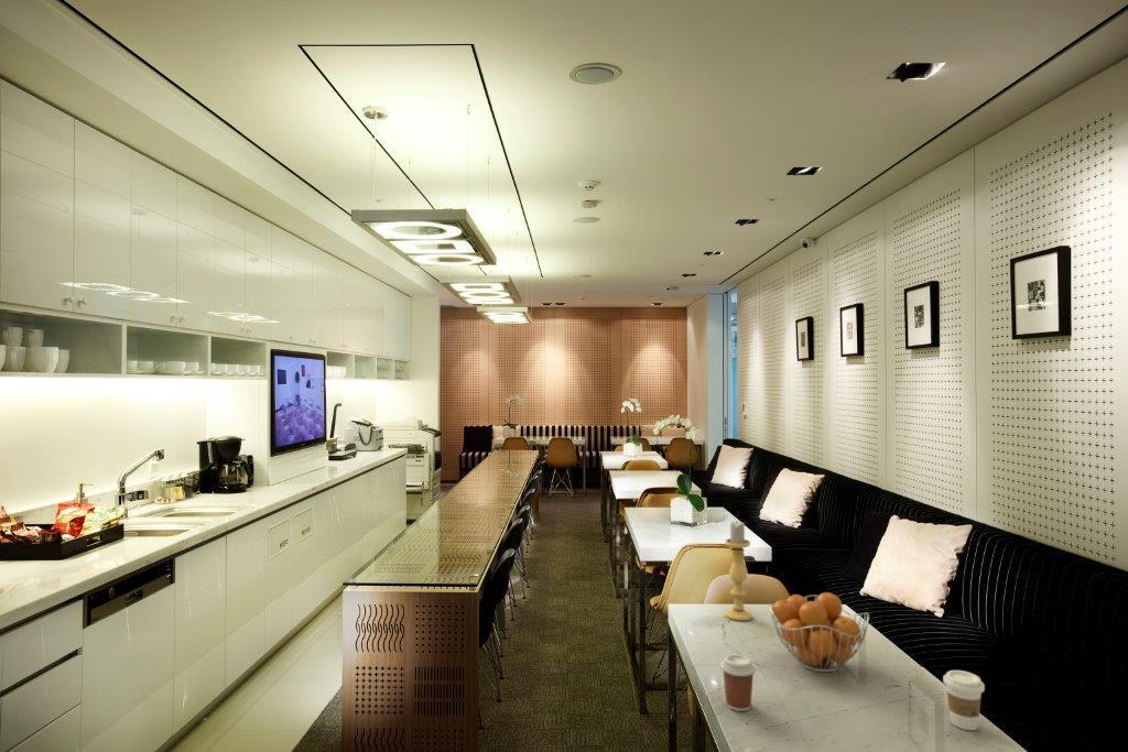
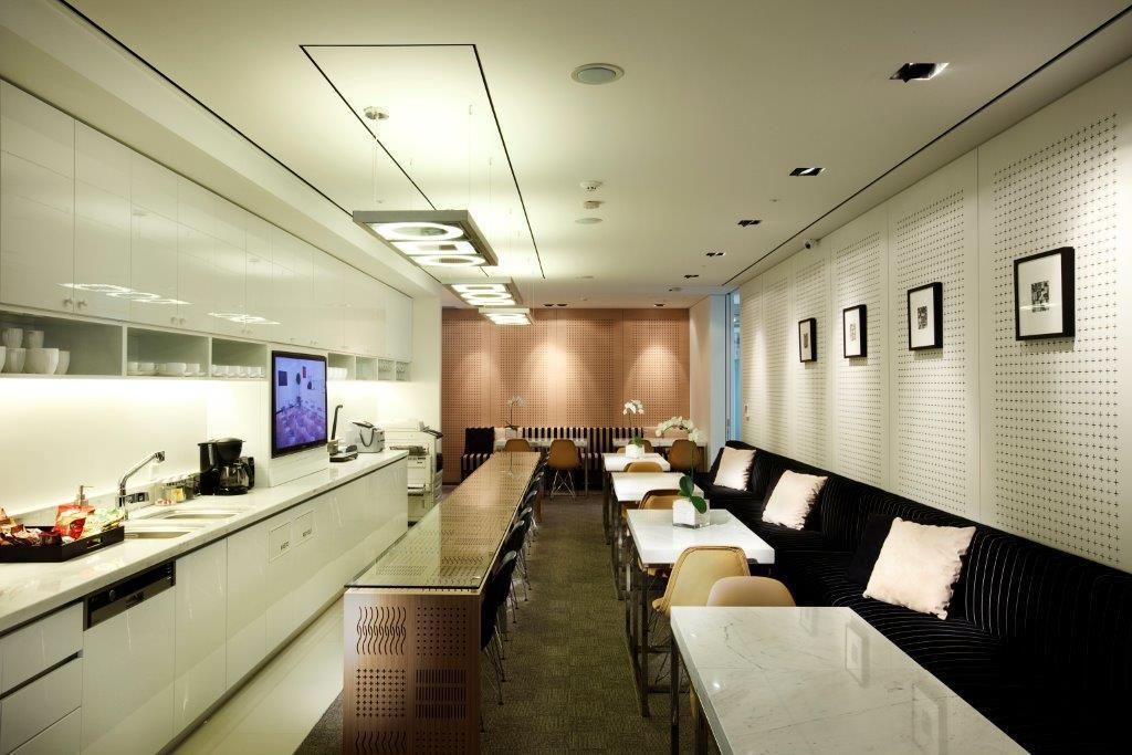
- fruit basket [769,591,870,673]
- coffee cup [942,669,986,731]
- candle holder [724,520,753,622]
- coffee cup [719,653,757,712]
